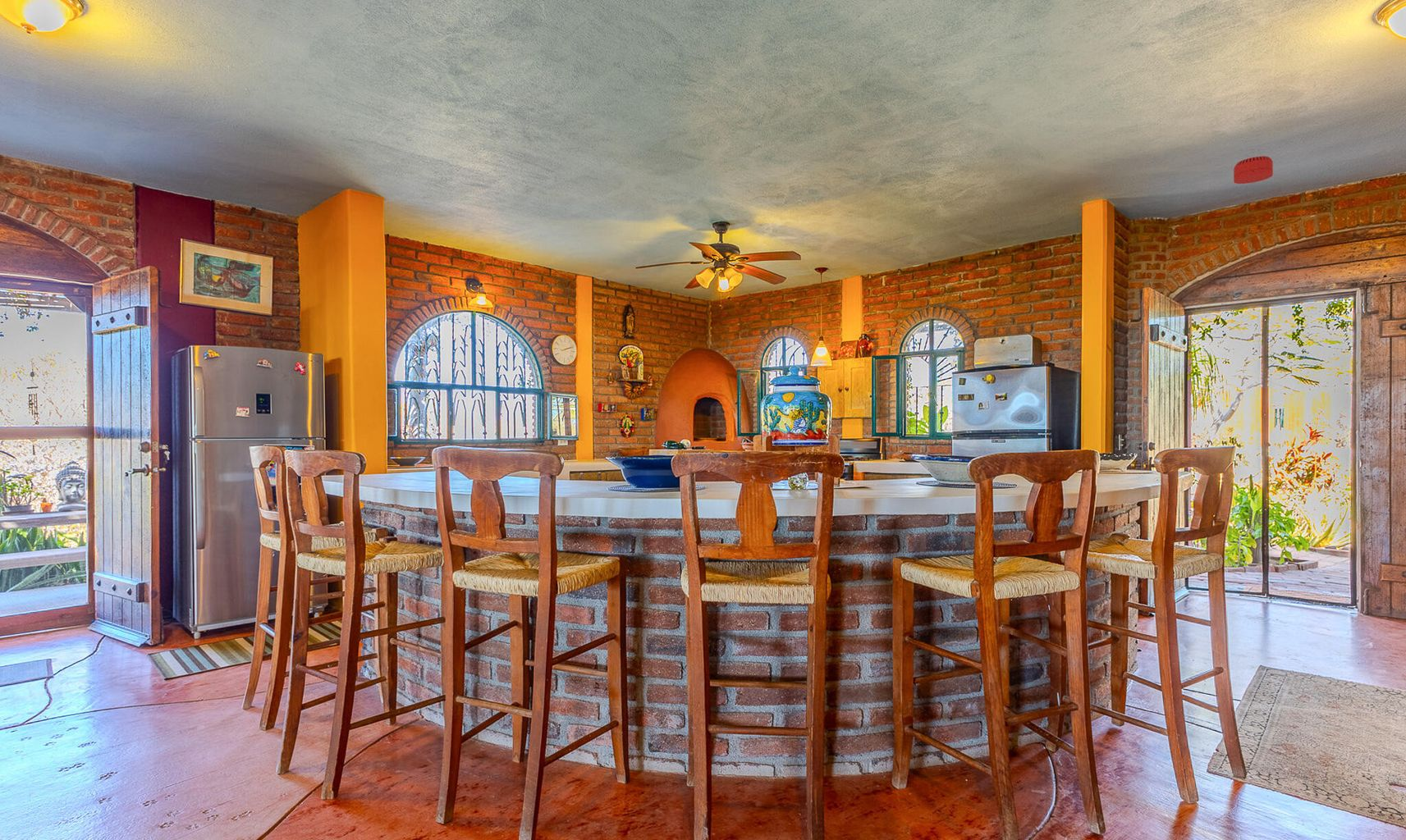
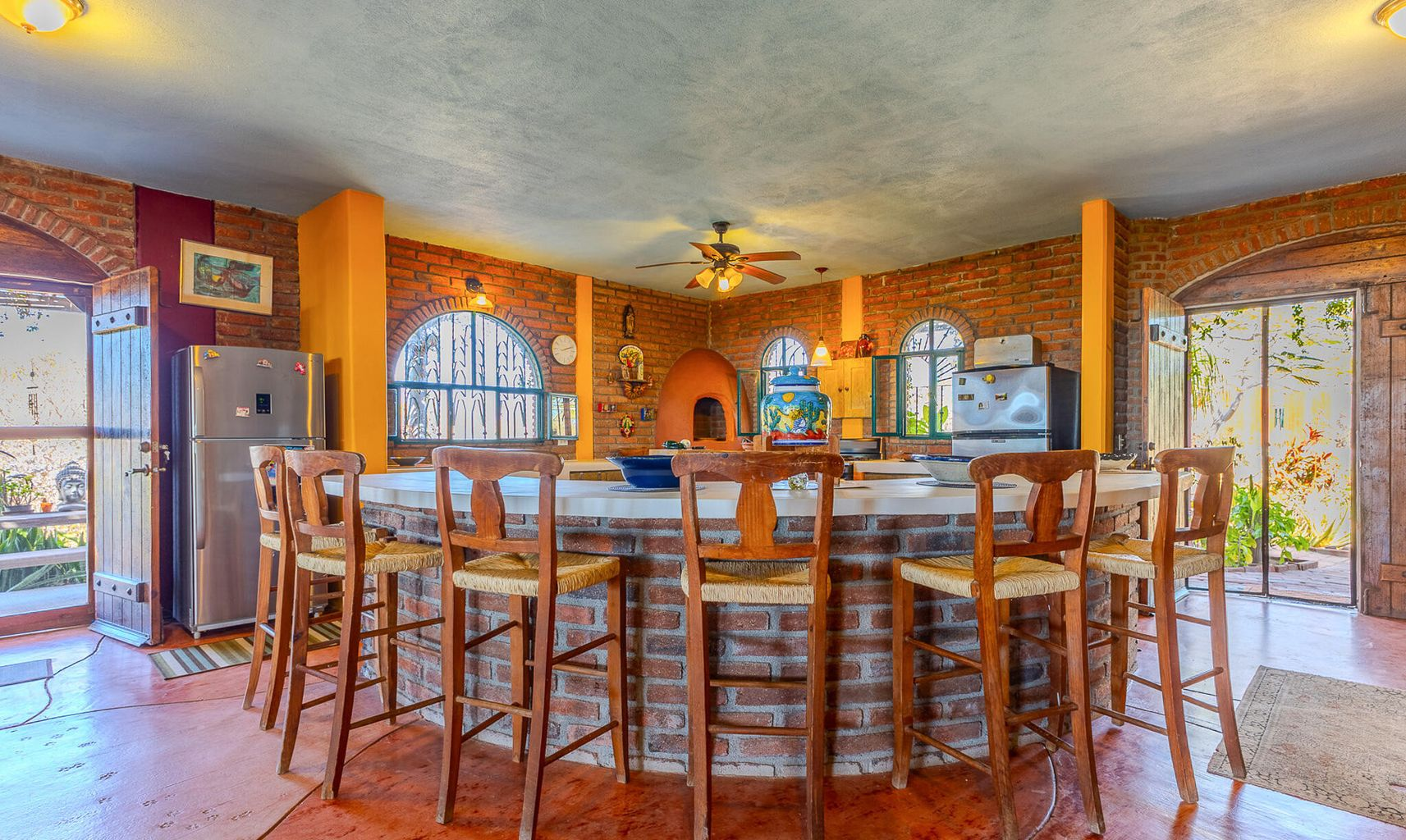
- smoke detector [1233,155,1274,185]
